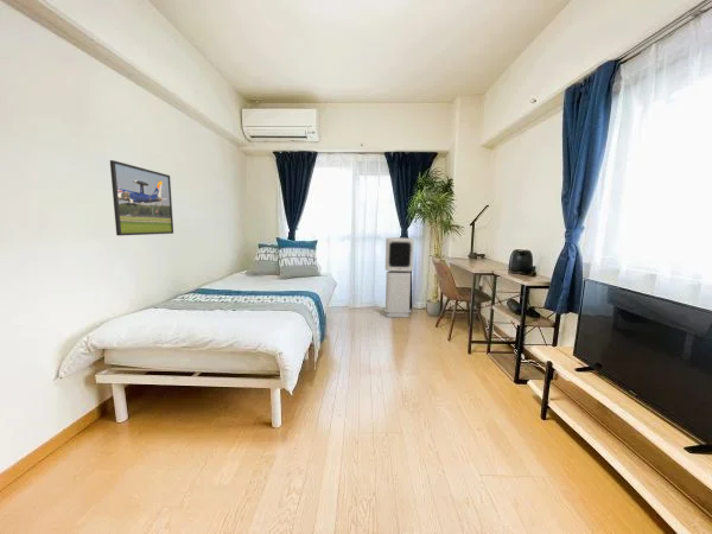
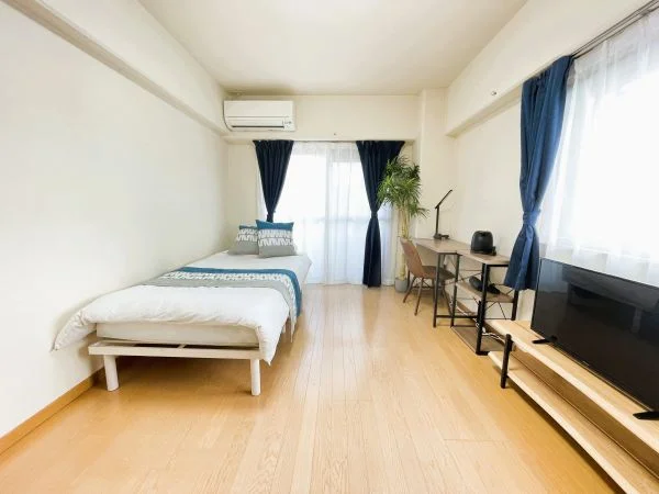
- air purifier [383,236,415,318]
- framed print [109,159,174,237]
